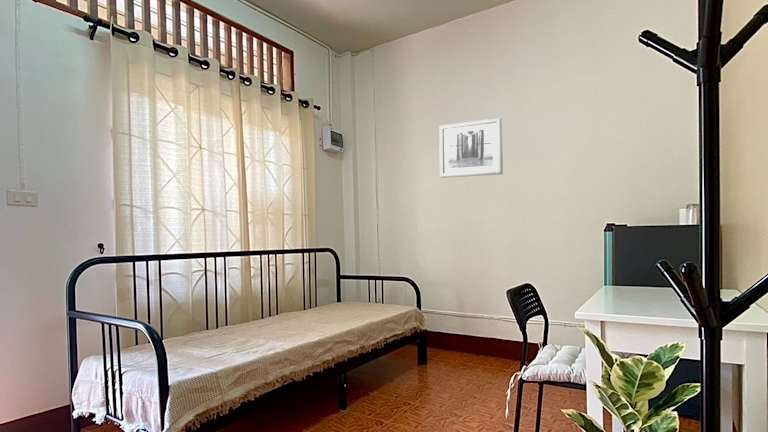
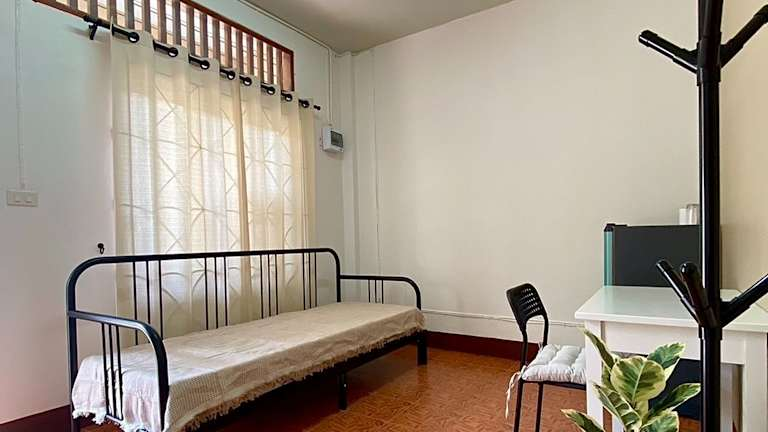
- wall art [438,117,504,179]
